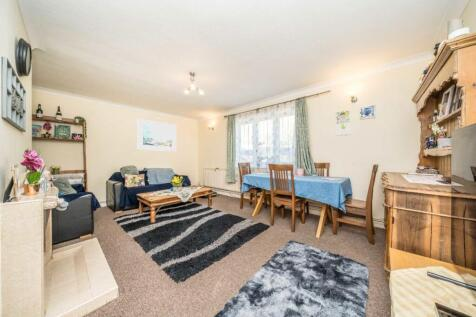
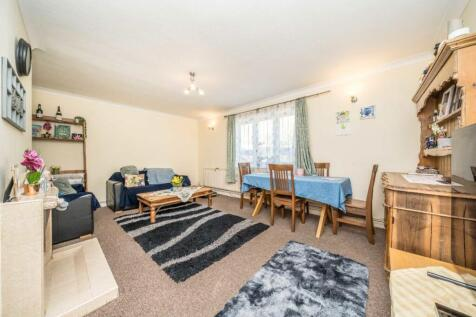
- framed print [136,118,177,152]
